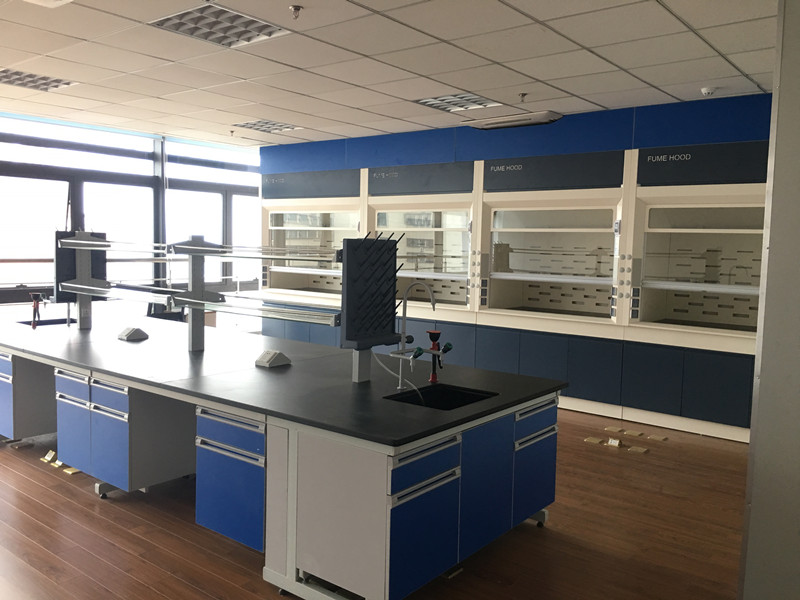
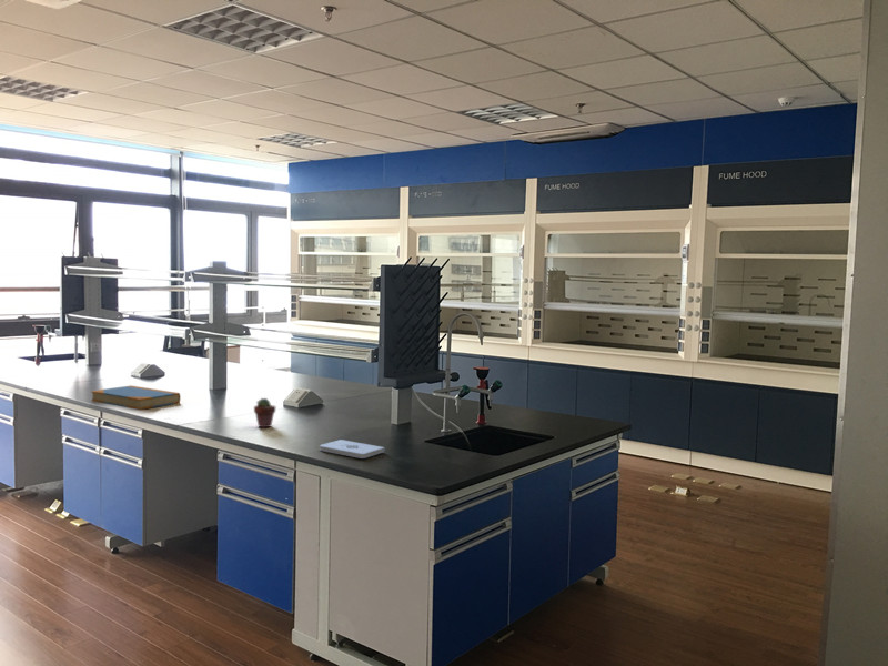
+ book [90,384,181,411]
+ notepad [319,438,385,460]
+ potted succulent [253,397,276,428]
